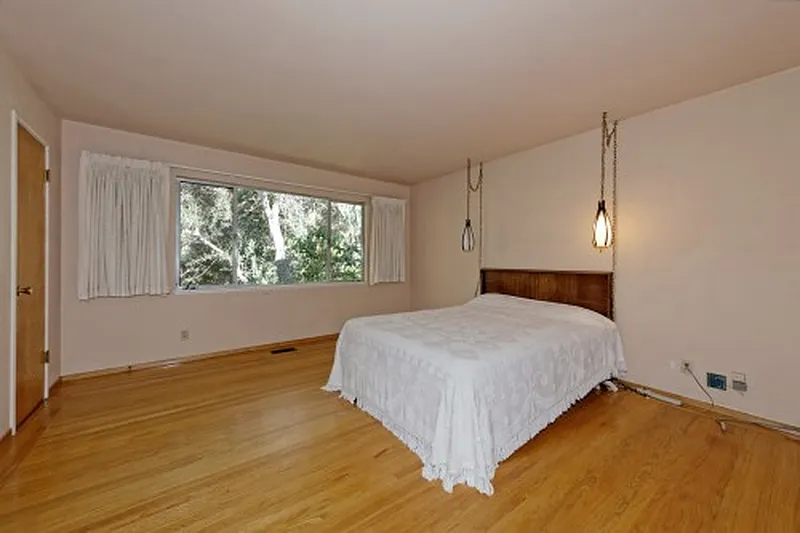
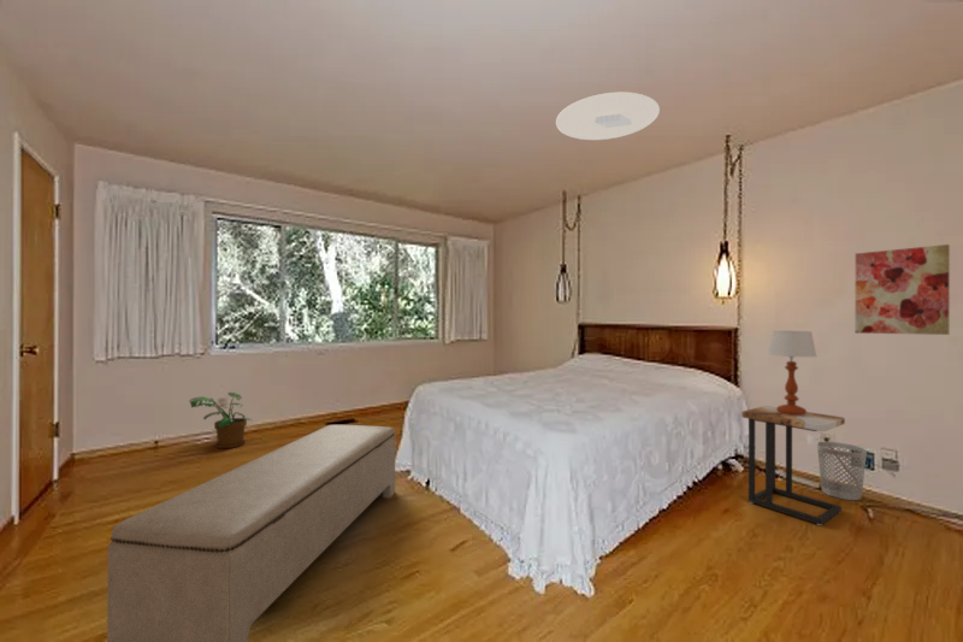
+ ceiling light [555,92,661,141]
+ table lamp [767,330,817,416]
+ bench [106,424,396,642]
+ side table [740,405,846,526]
+ wastebasket [816,441,868,501]
+ potted plant [188,391,254,449]
+ wall art [855,243,951,336]
